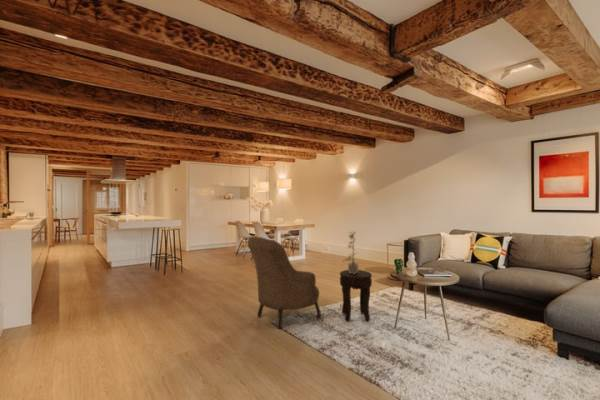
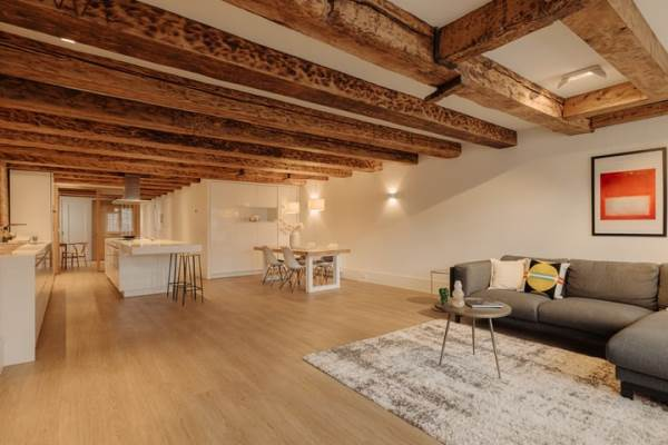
- side table [339,269,373,322]
- potted plant [341,230,362,274]
- armchair [247,235,322,330]
